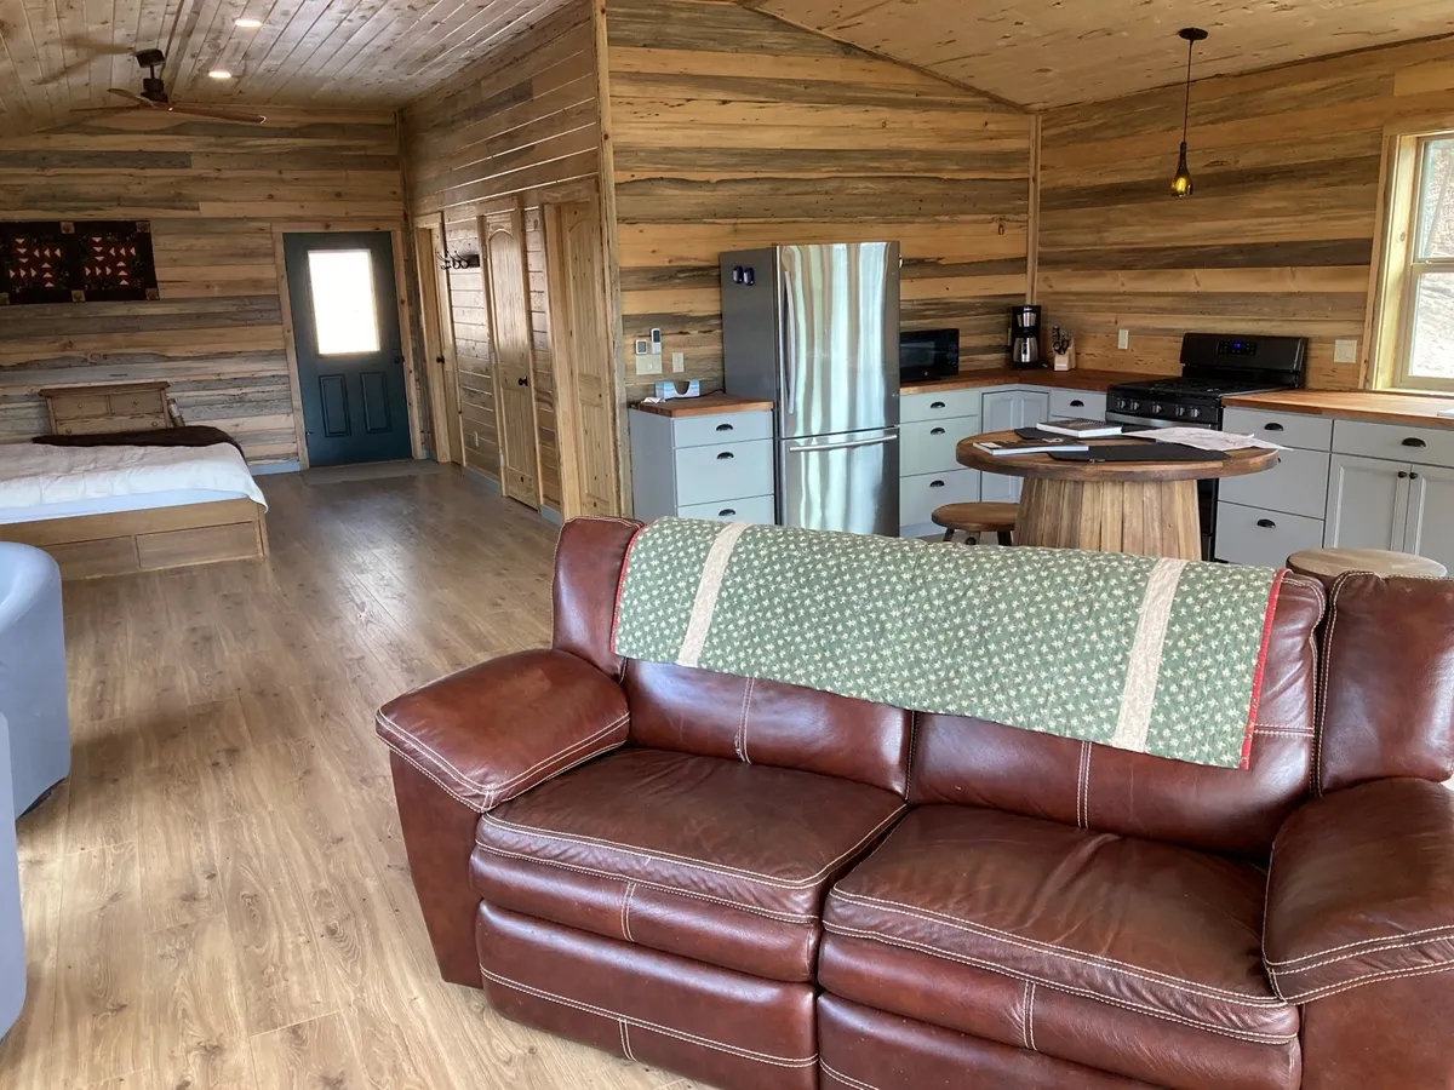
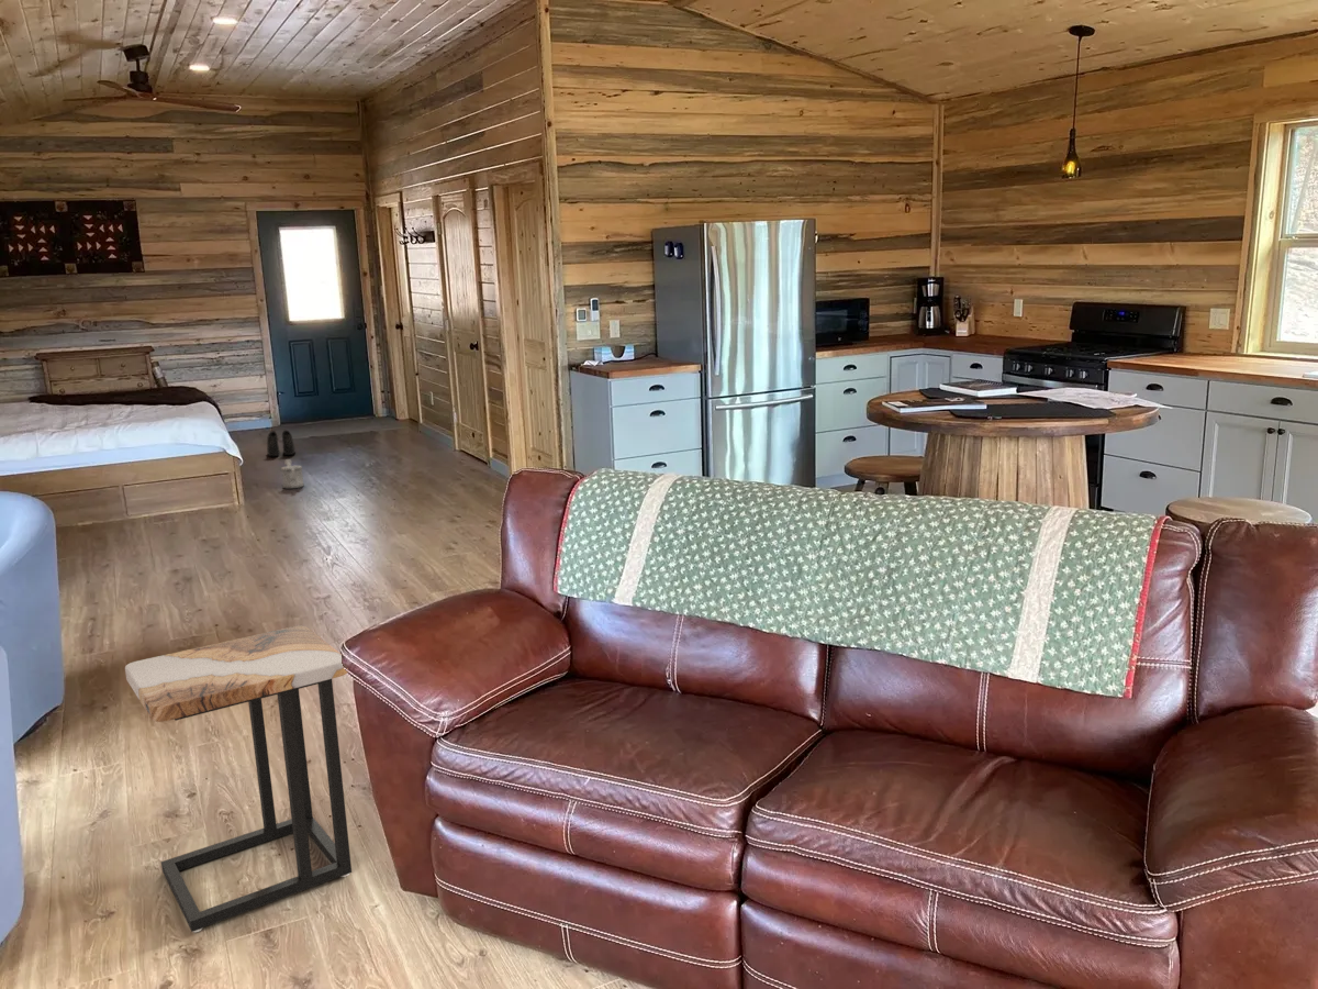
+ watering can [280,458,305,489]
+ side table [124,625,353,933]
+ boots [266,430,297,457]
